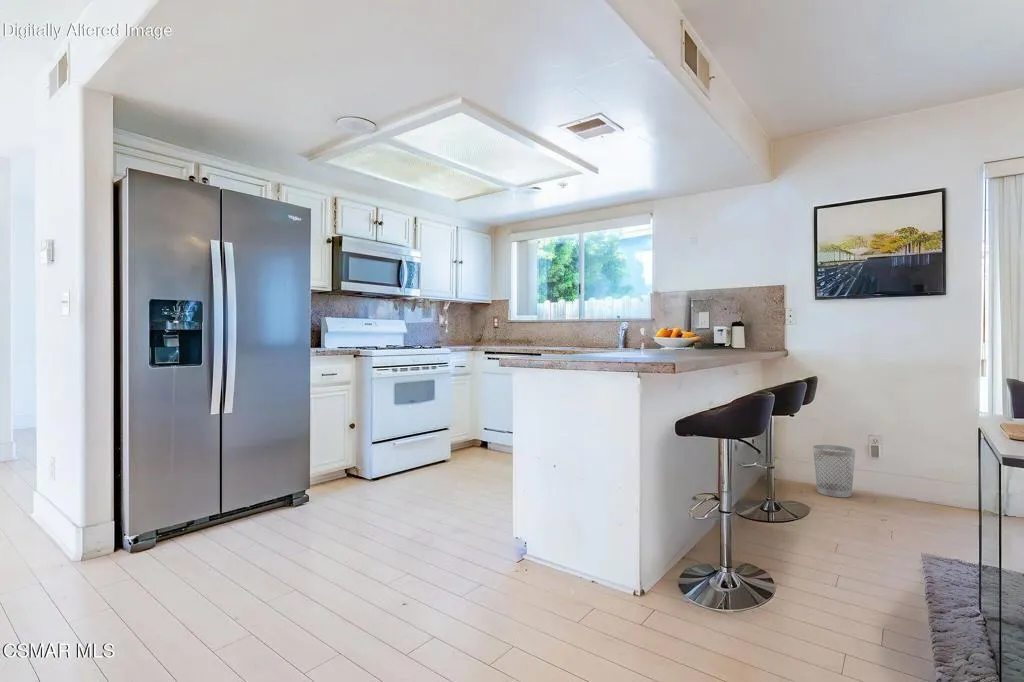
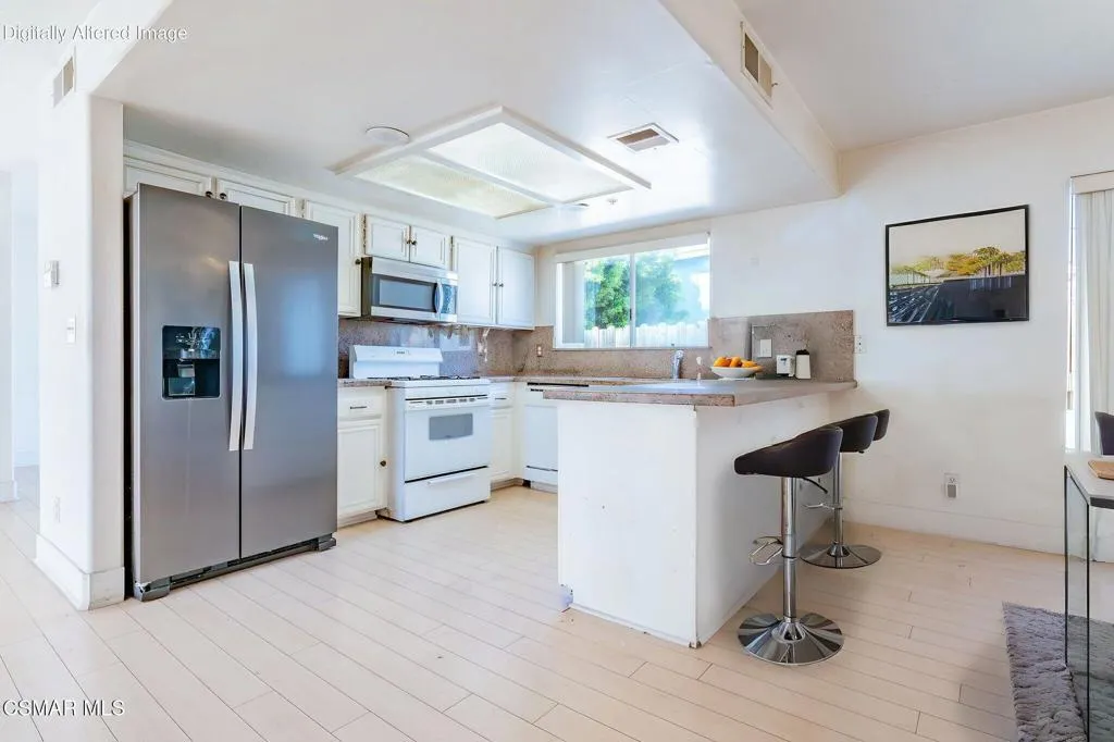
- wastebasket [812,444,856,498]
